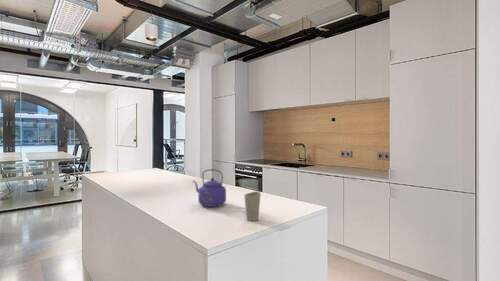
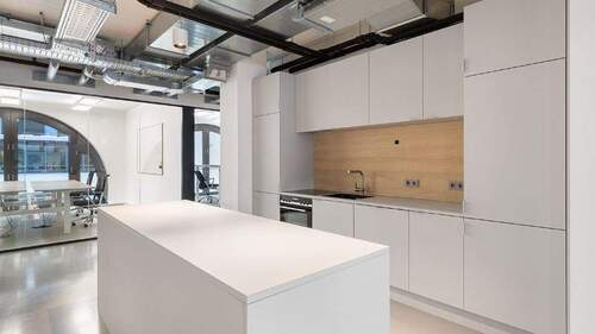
- kettle [192,168,227,208]
- cup [243,190,262,222]
